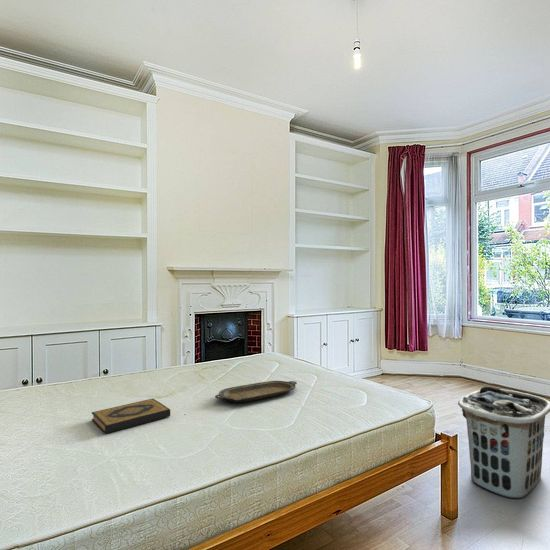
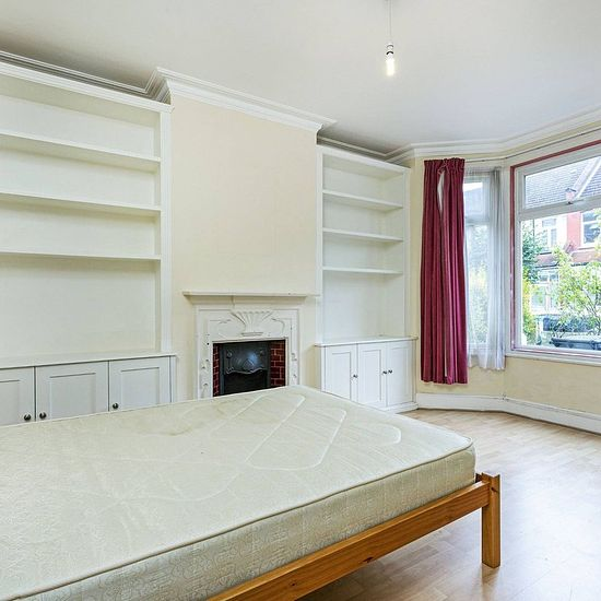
- serving tray [214,380,298,404]
- clothes hamper [457,385,550,500]
- hardback book [91,397,171,434]
